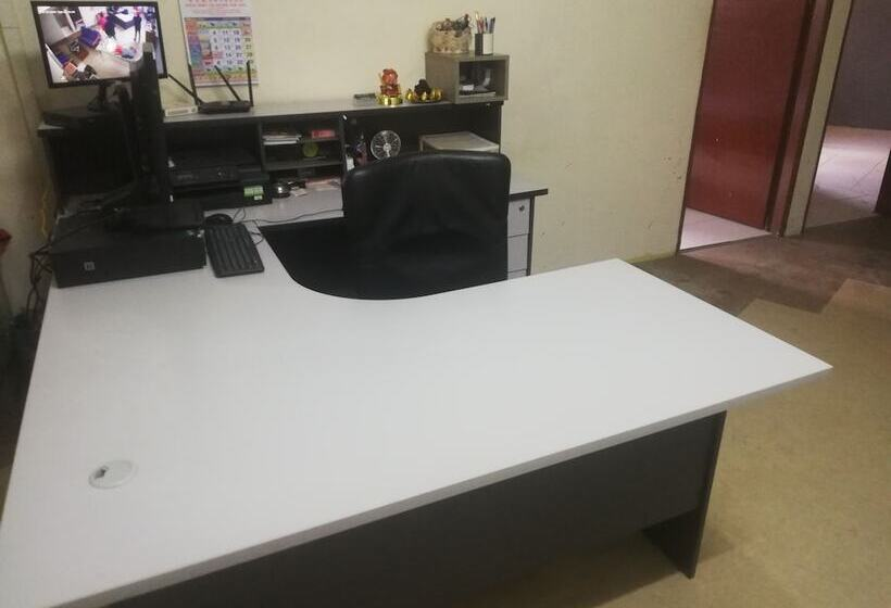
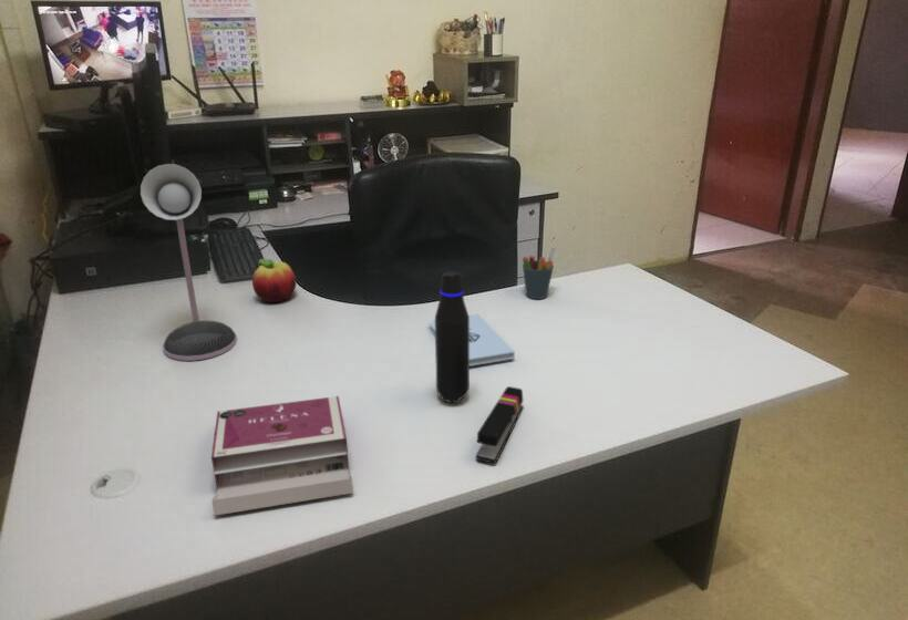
+ fruit [251,258,297,303]
+ desk lamp [140,163,238,362]
+ notepad [429,313,516,368]
+ pen holder [522,246,557,300]
+ book [210,395,354,517]
+ water bottle [434,270,471,404]
+ stapler [475,385,525,465]
